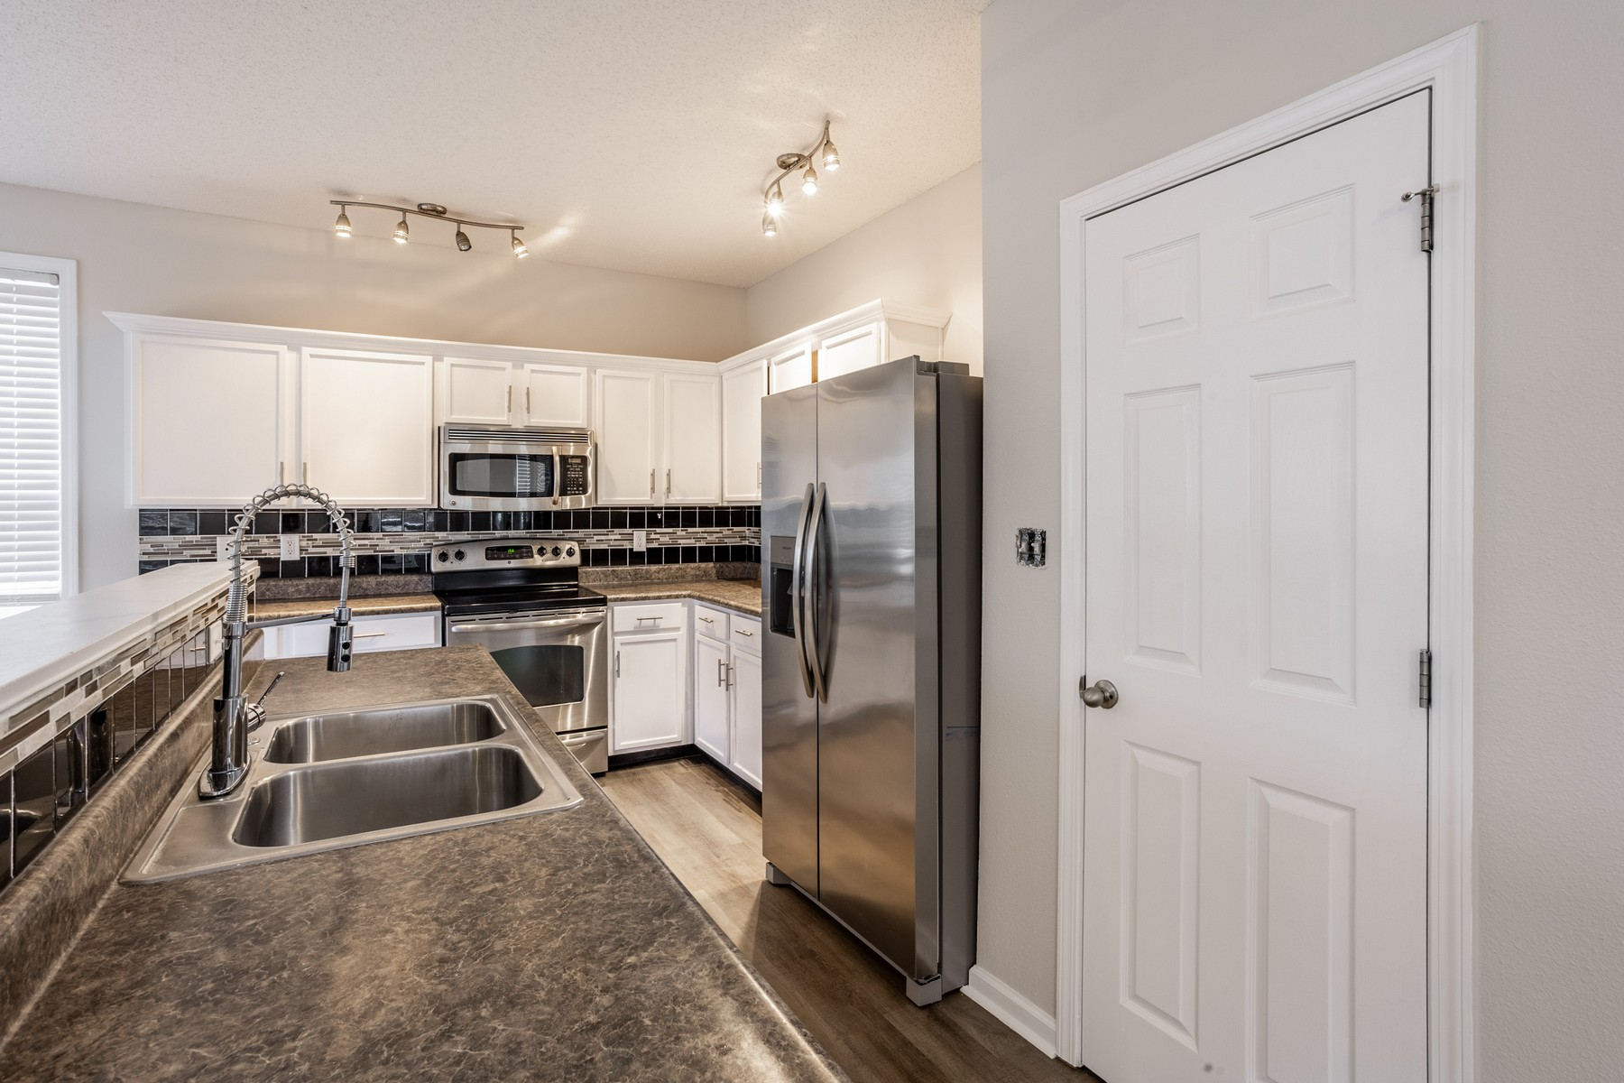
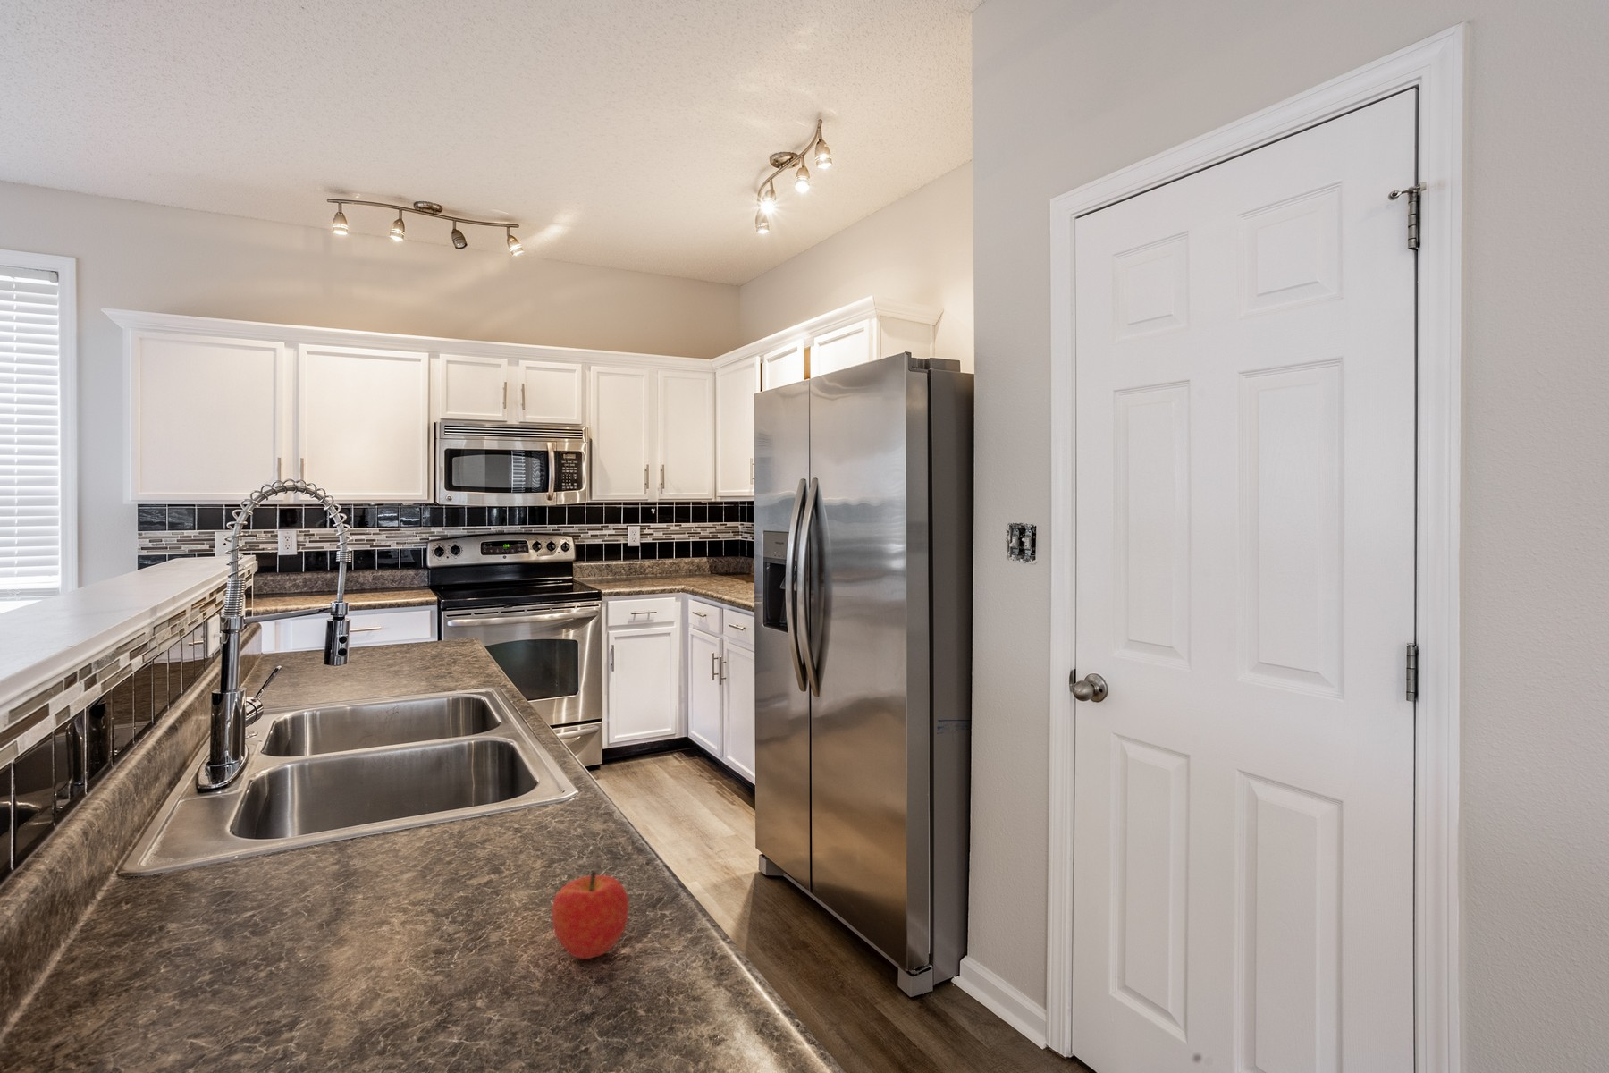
+ fruit [551,871,630,960]
